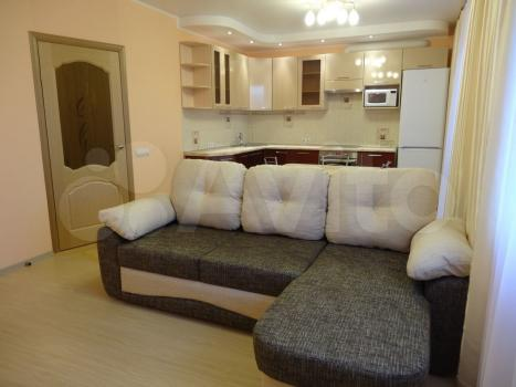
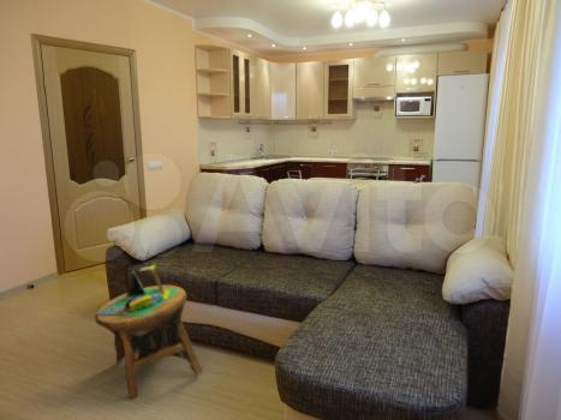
+ side table [94,263,203,400]
